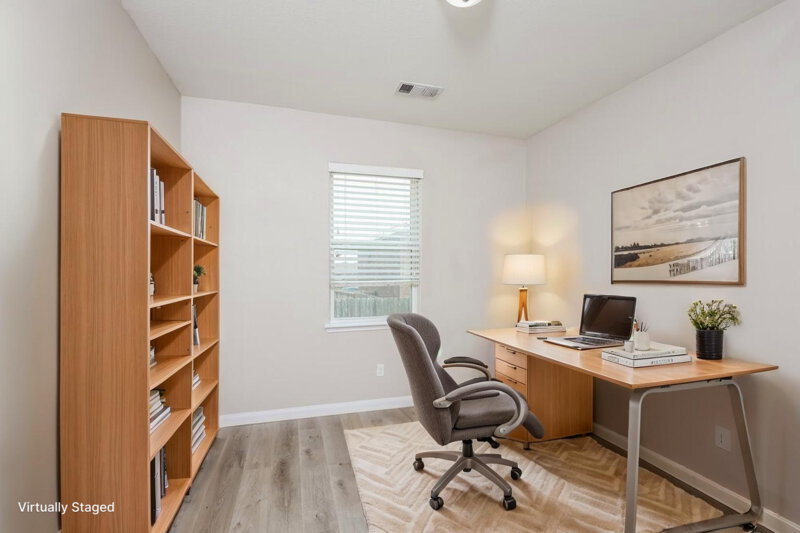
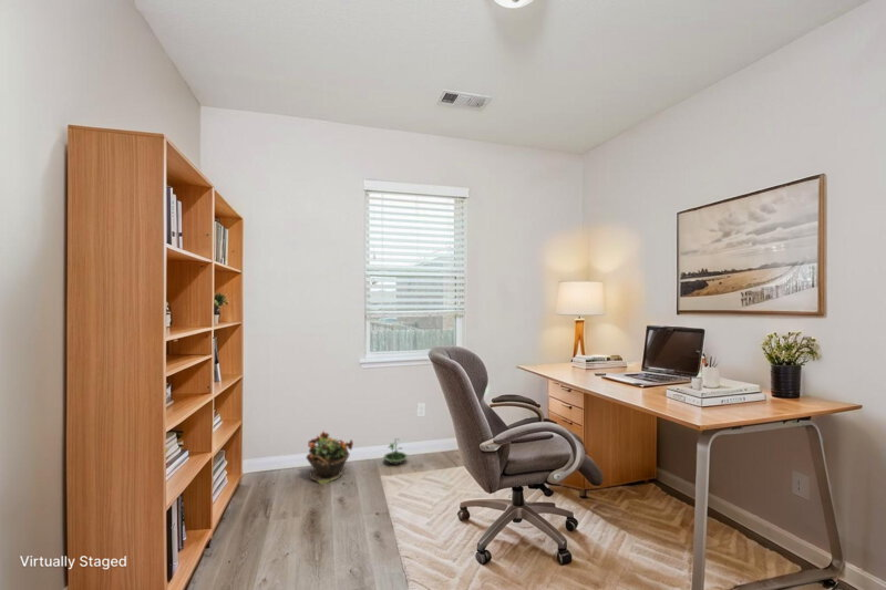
+ potted plant [305,429,354,486]
+ terrarium [382,437,409,466]
